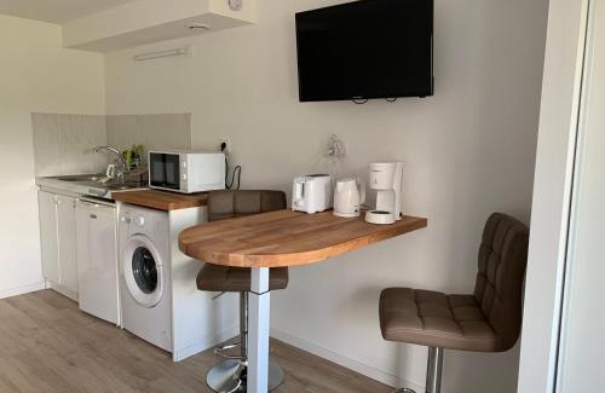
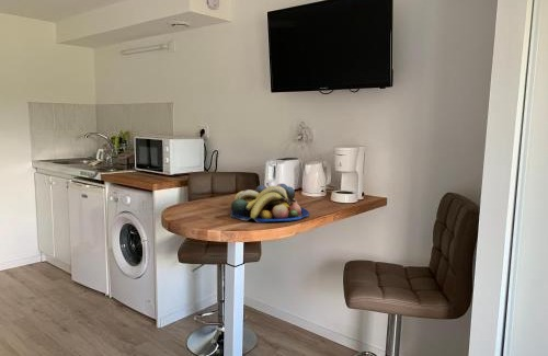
+ fruit bowl [229,183,310,223]
